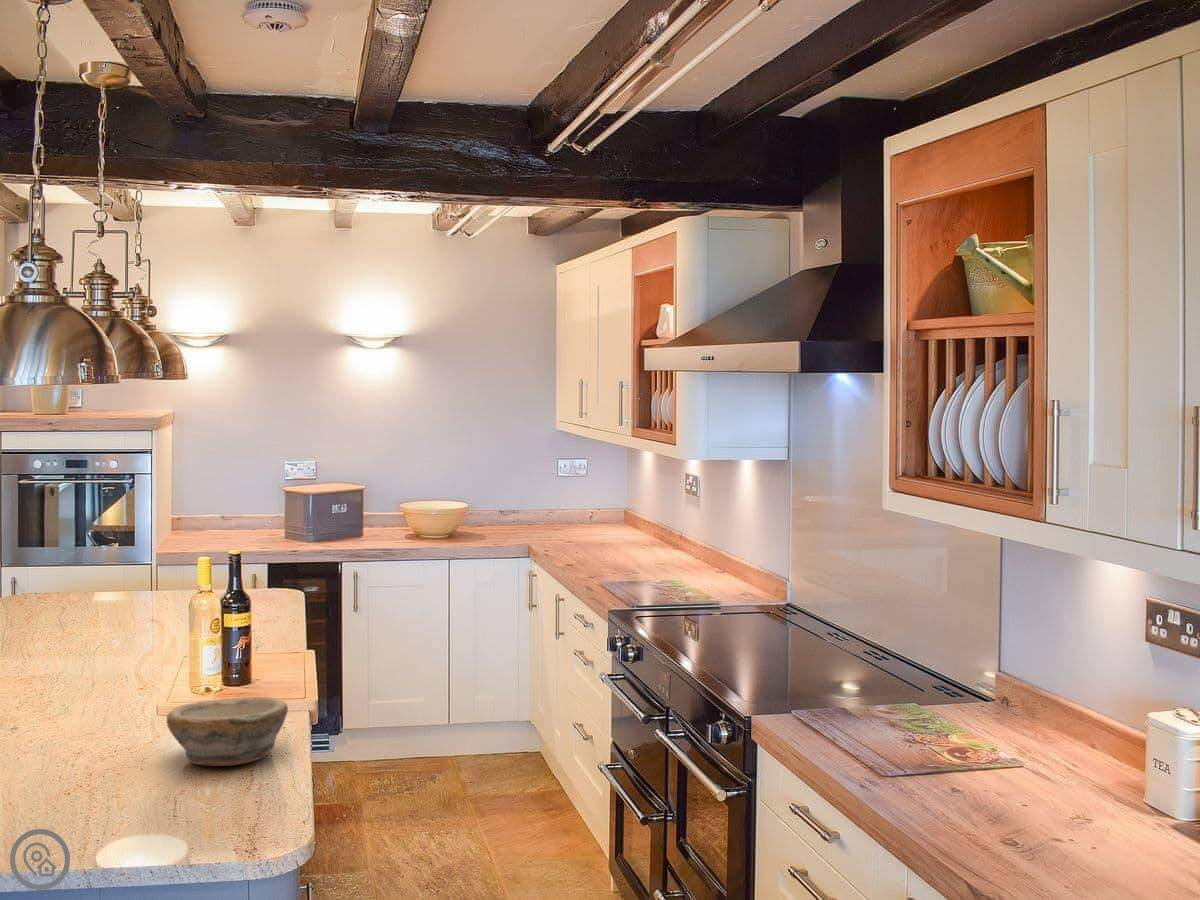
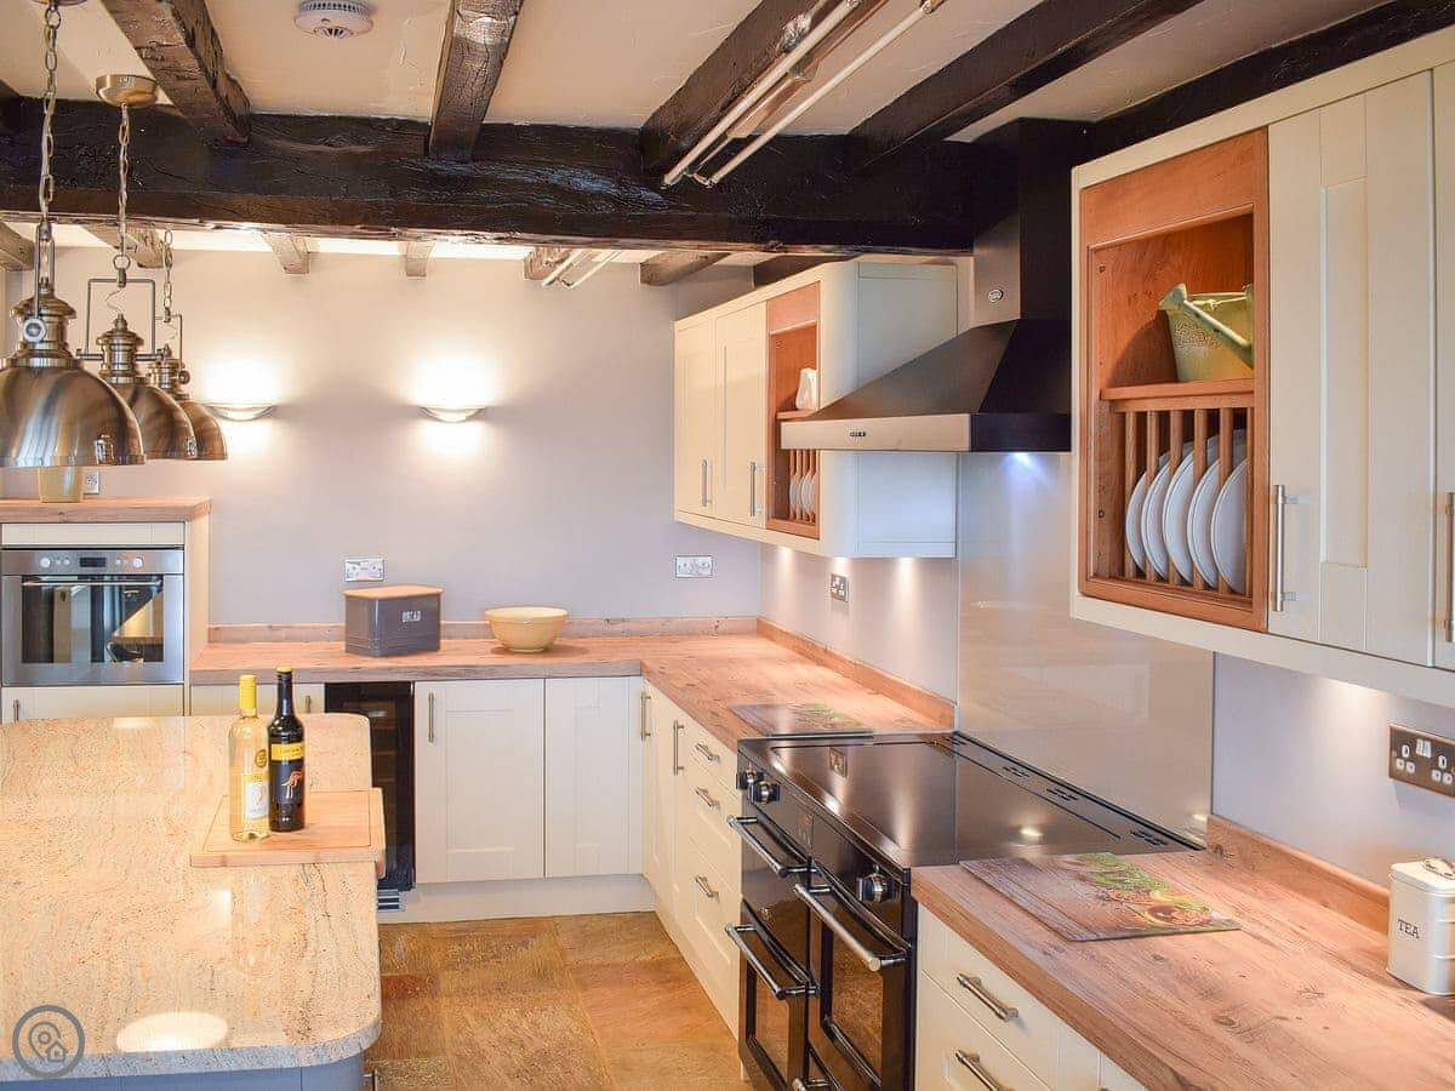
- bowl [166,696,289,767]
